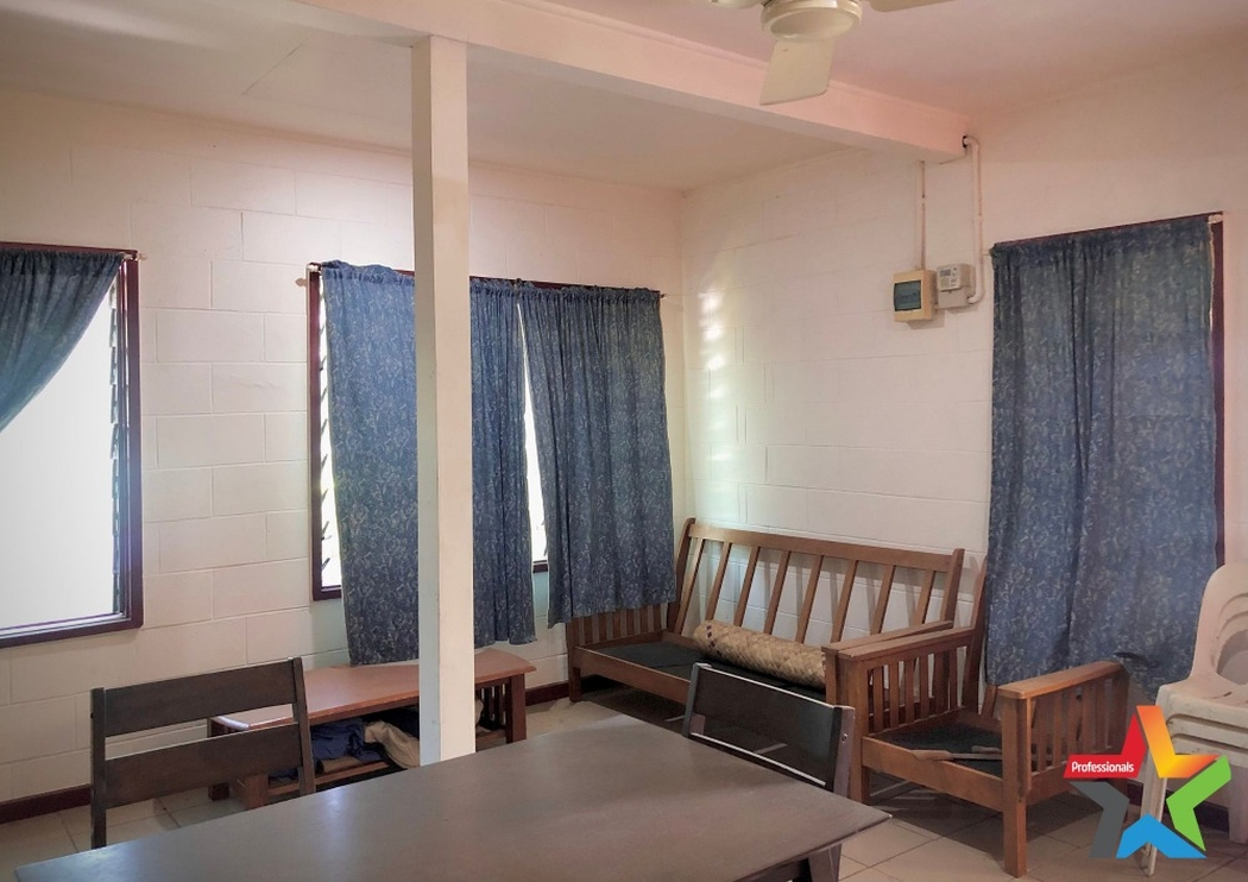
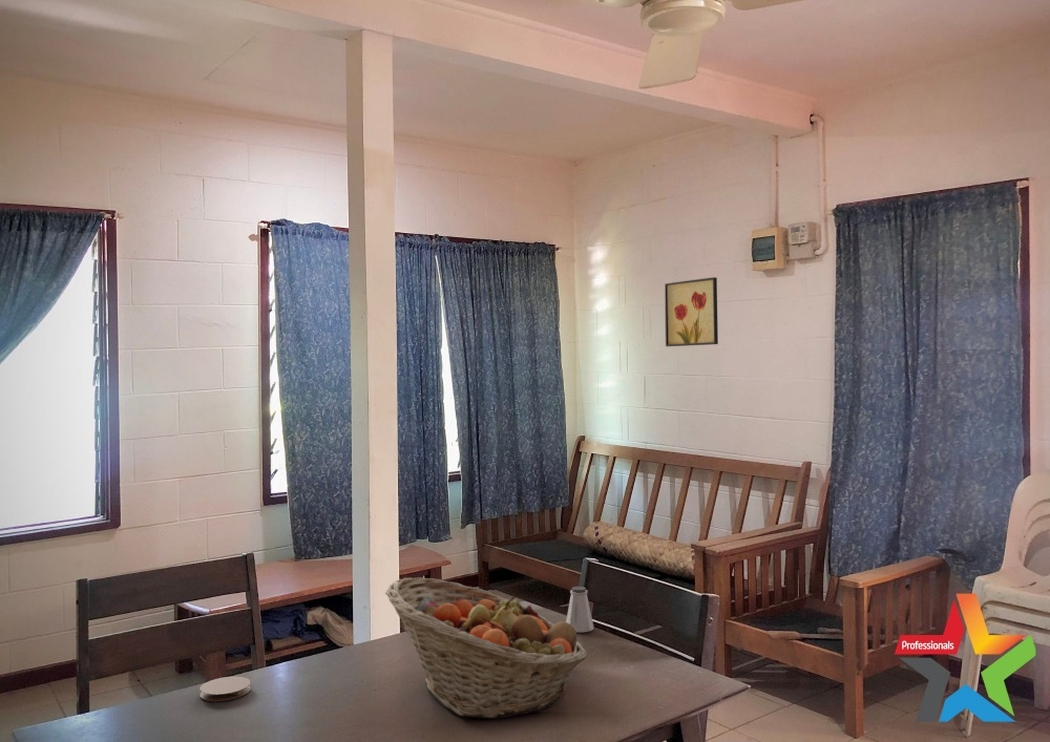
+ wall art [664,276,719,347]
+ coaster [199,676,252,702]
+ saltshaker [565,586,595,633]
+ fruit basket [384,576,588,720]
